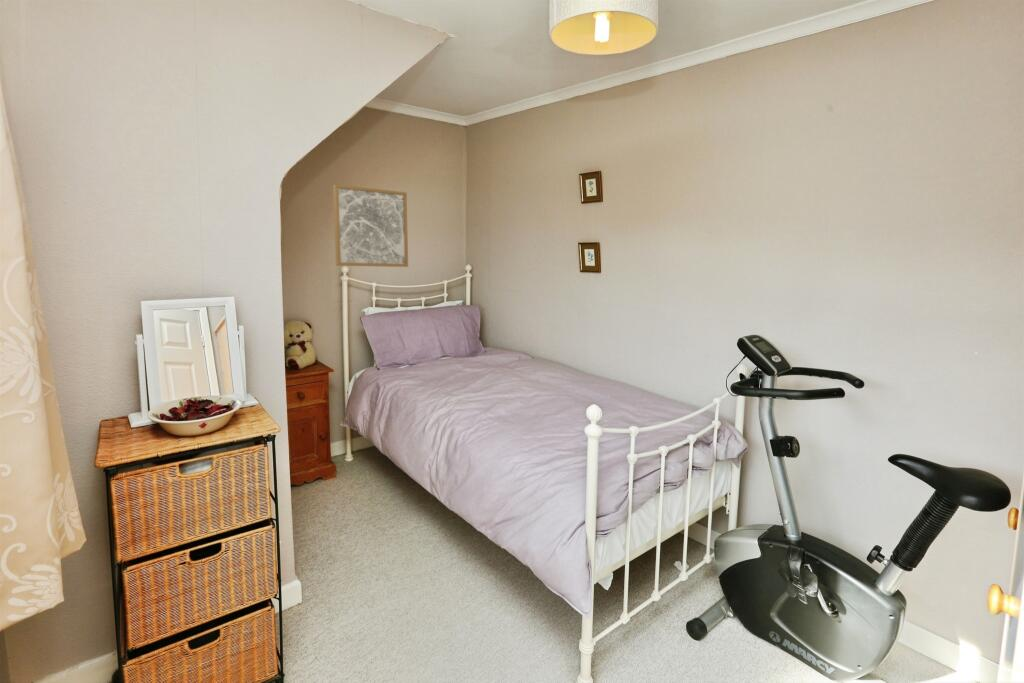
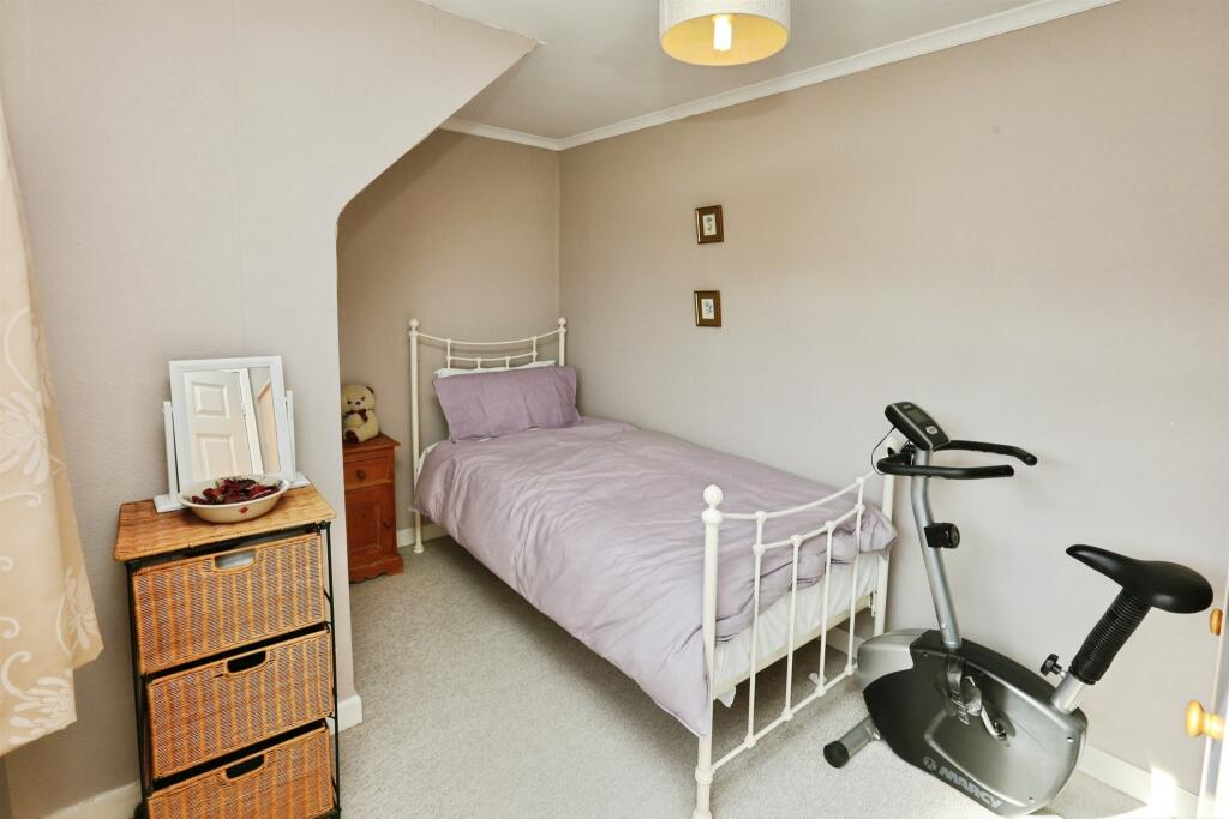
- wall art [332,183,409,268]
